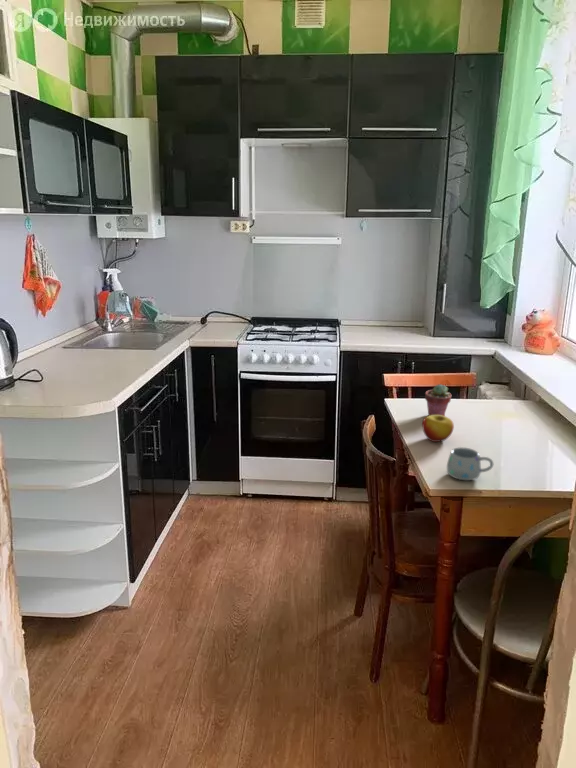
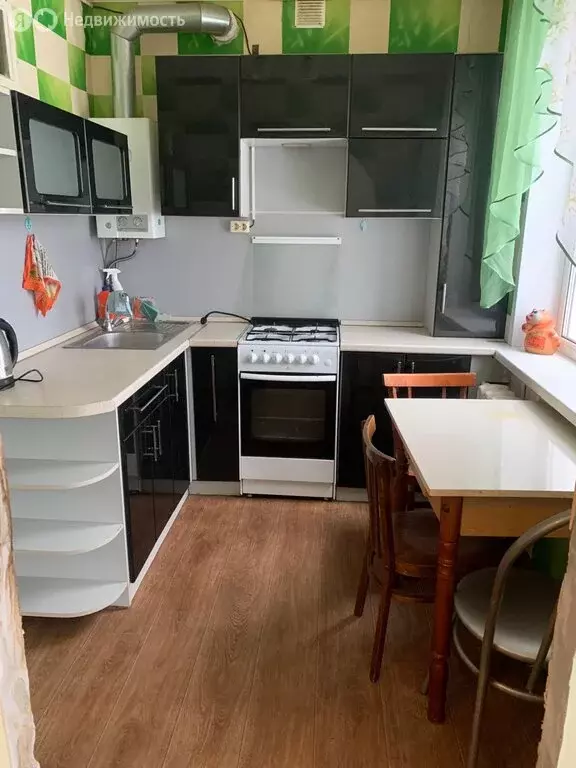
- apple [421,415,455,443]
- potted succulent [424,383,452,416]
- mug [446,446,494,481]
